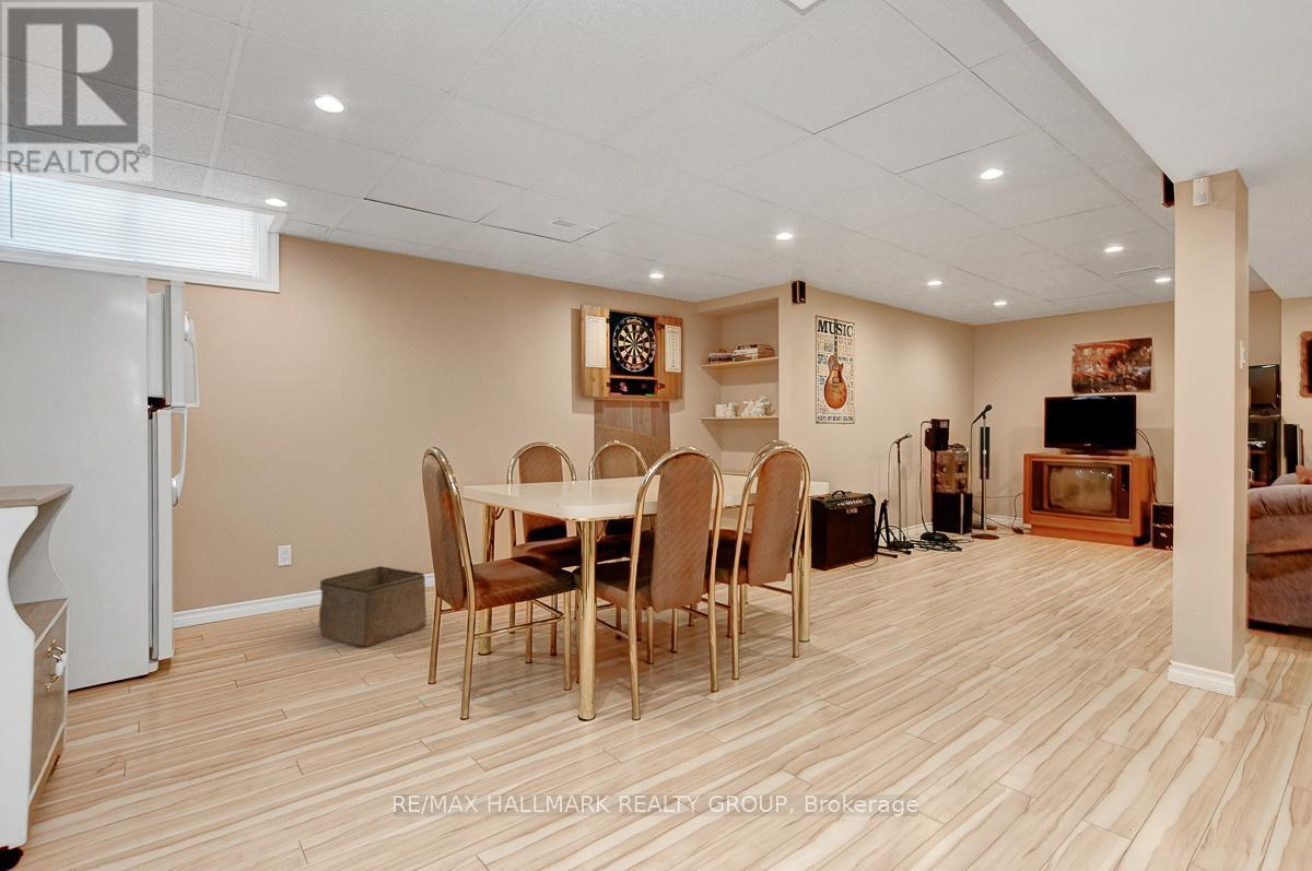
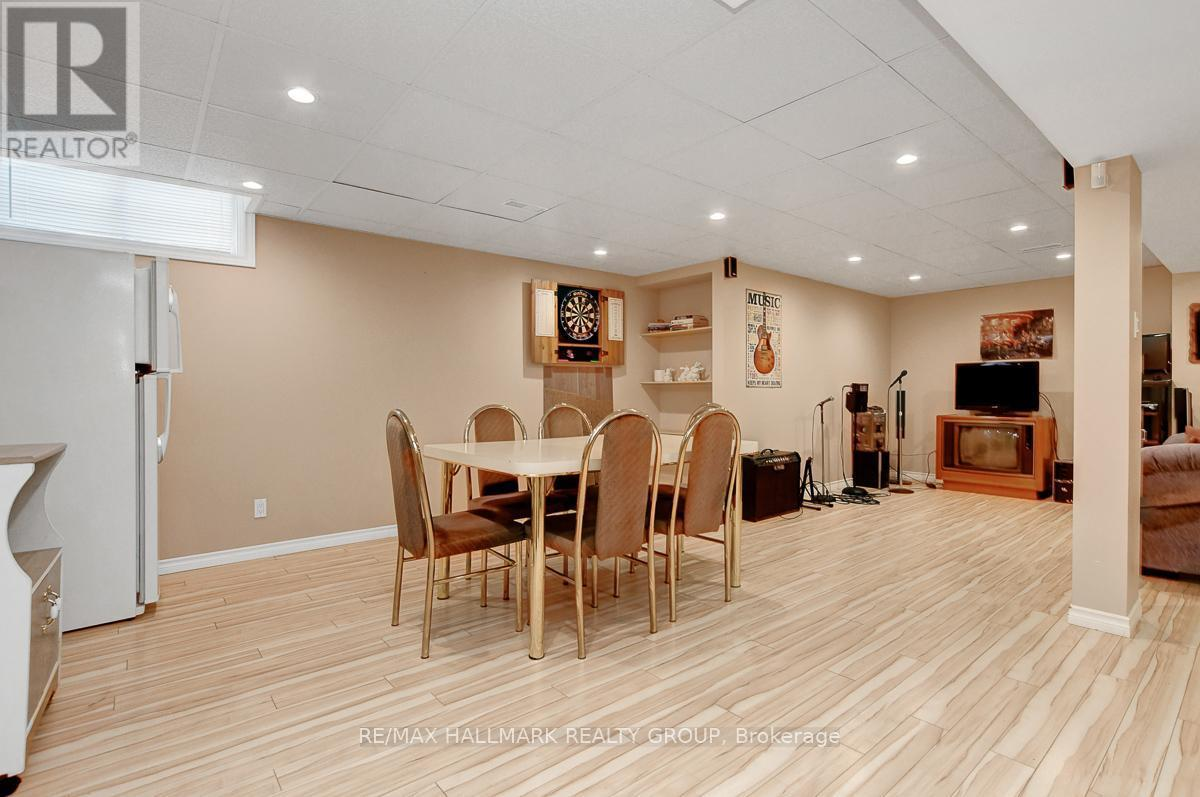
- storage bin [318,565,427,649]
